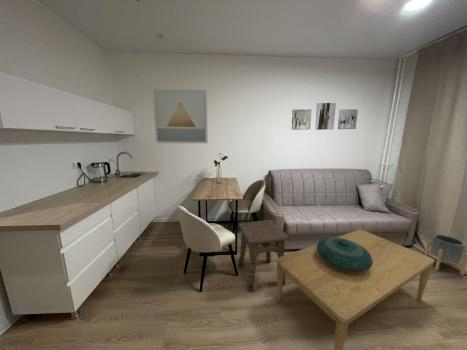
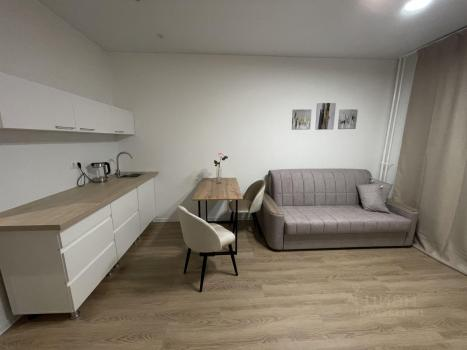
- decorative bowl [317,236,373,272]
- wall art [151,88,209,144]
- planter [423,234,467,276]
- coffee table [276,229,435,350]
- side table [237,219,290,292]
